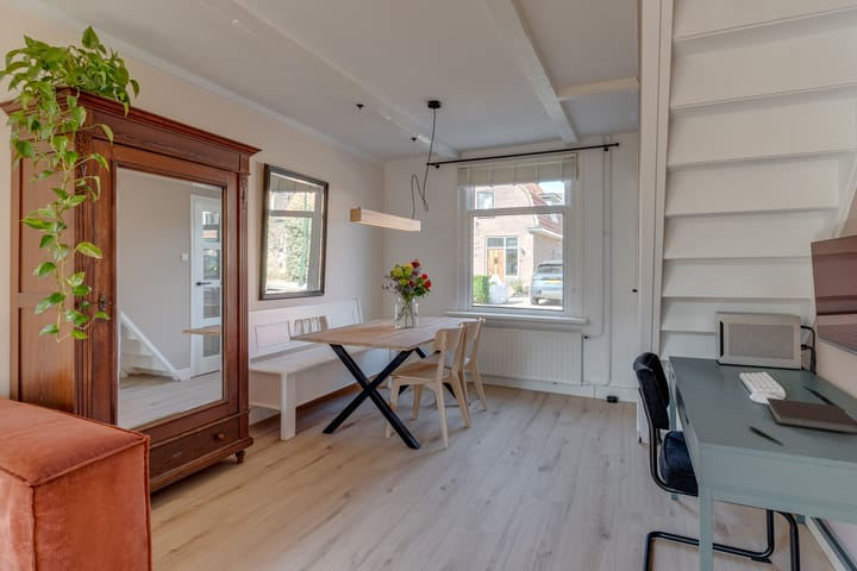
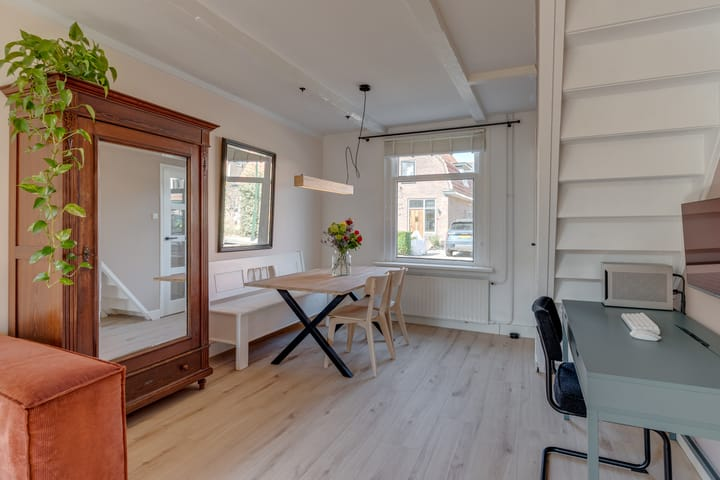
- pen [747,425,784,446]
- notebook [765,396,857,435]
